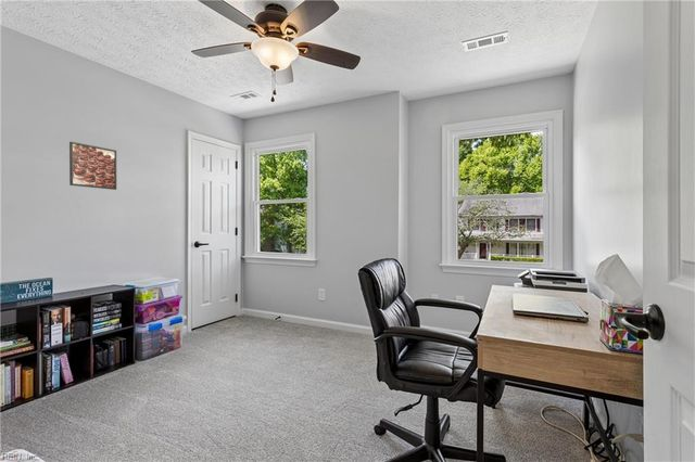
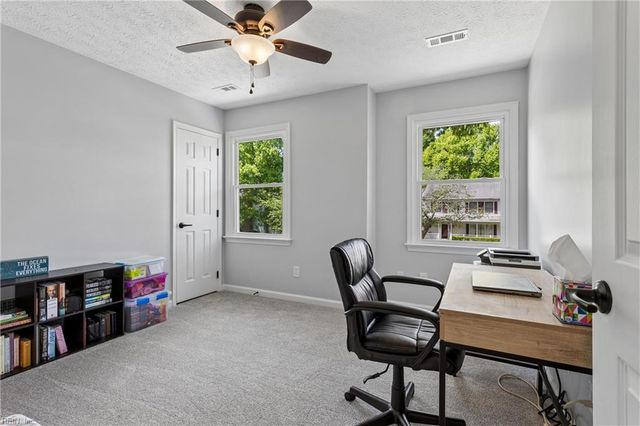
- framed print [68,141,117,191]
